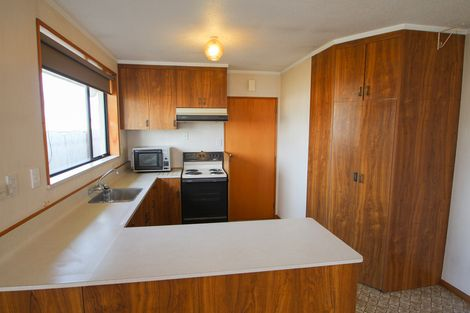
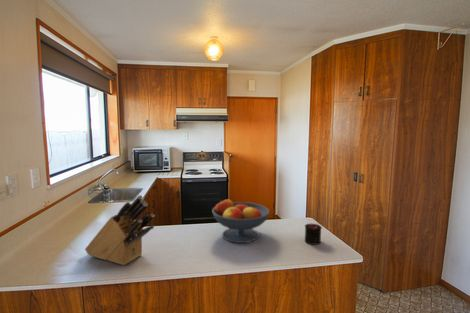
+ fruit bowl [211,198,271,244]
+ candle [304,218,323,246]
+ knife block [84,194,156,266]
